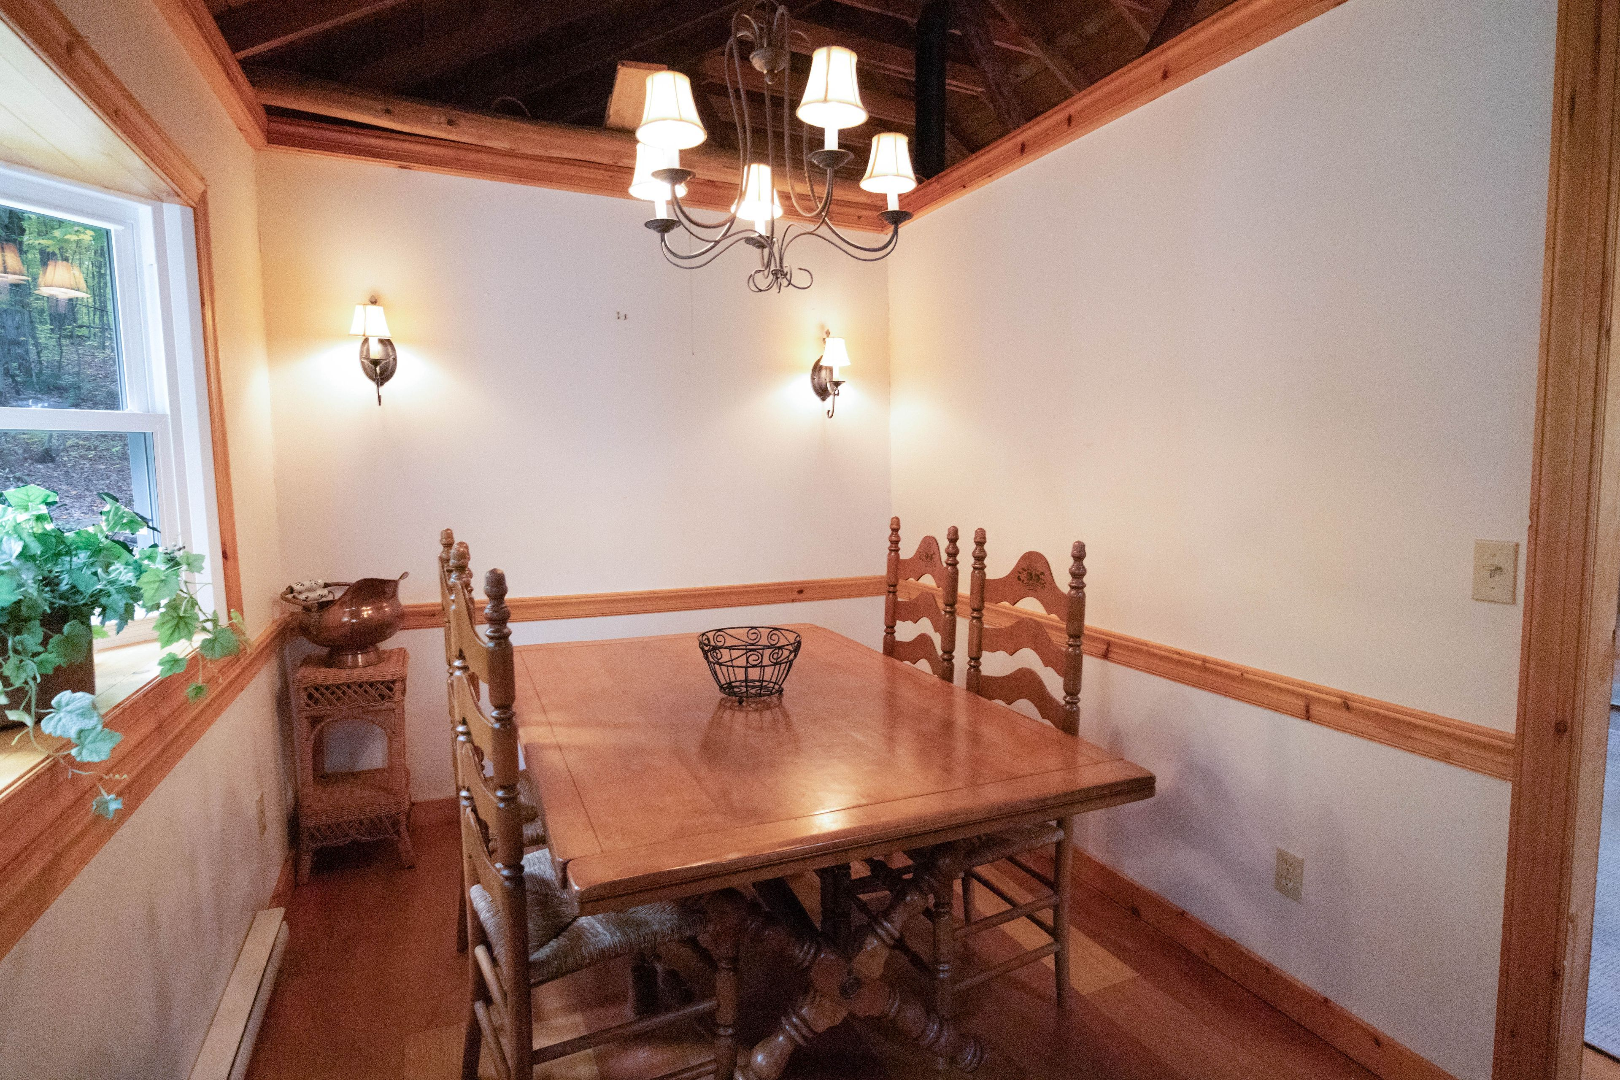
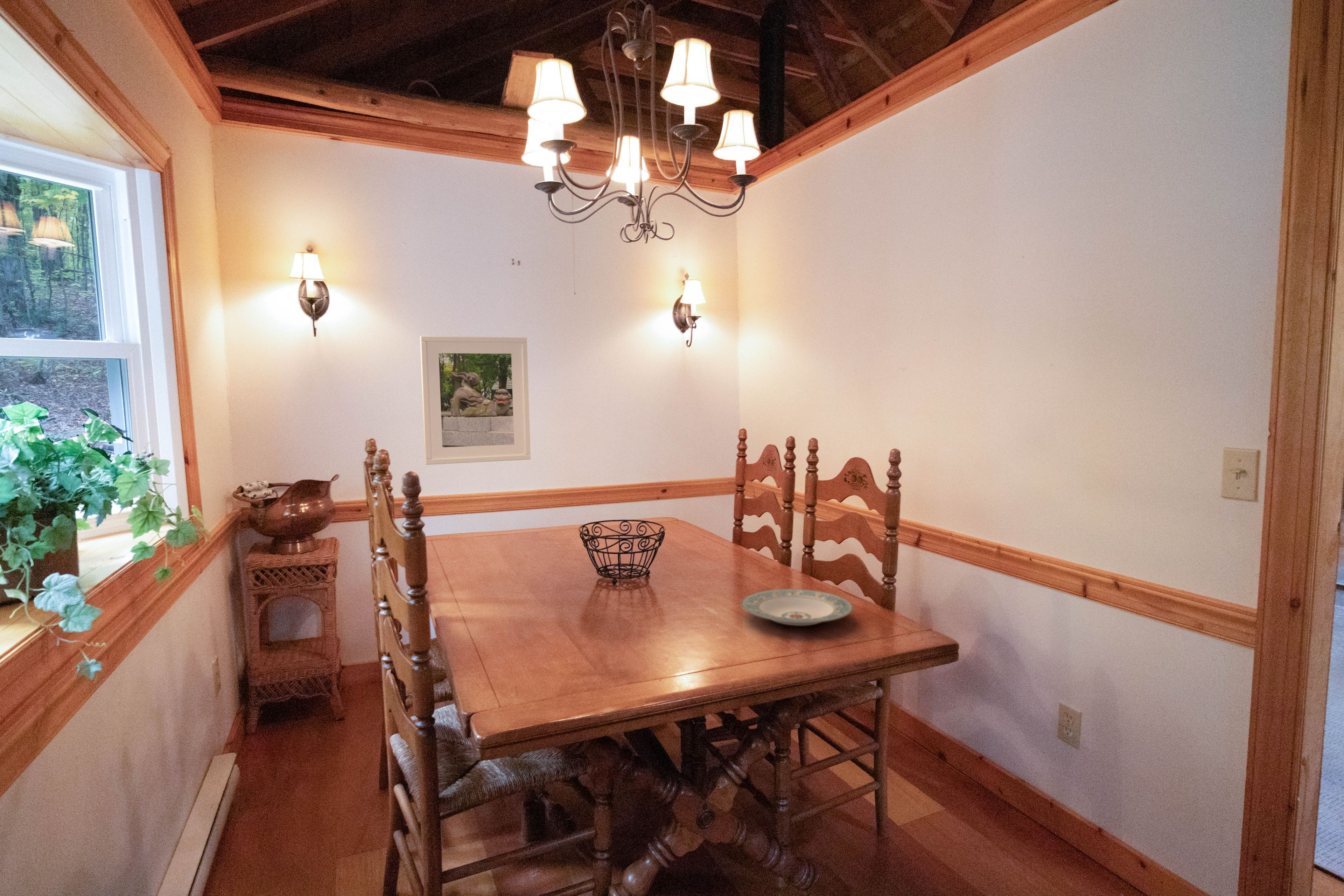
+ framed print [420,336,531,465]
+ plate [741,588,854,626]
